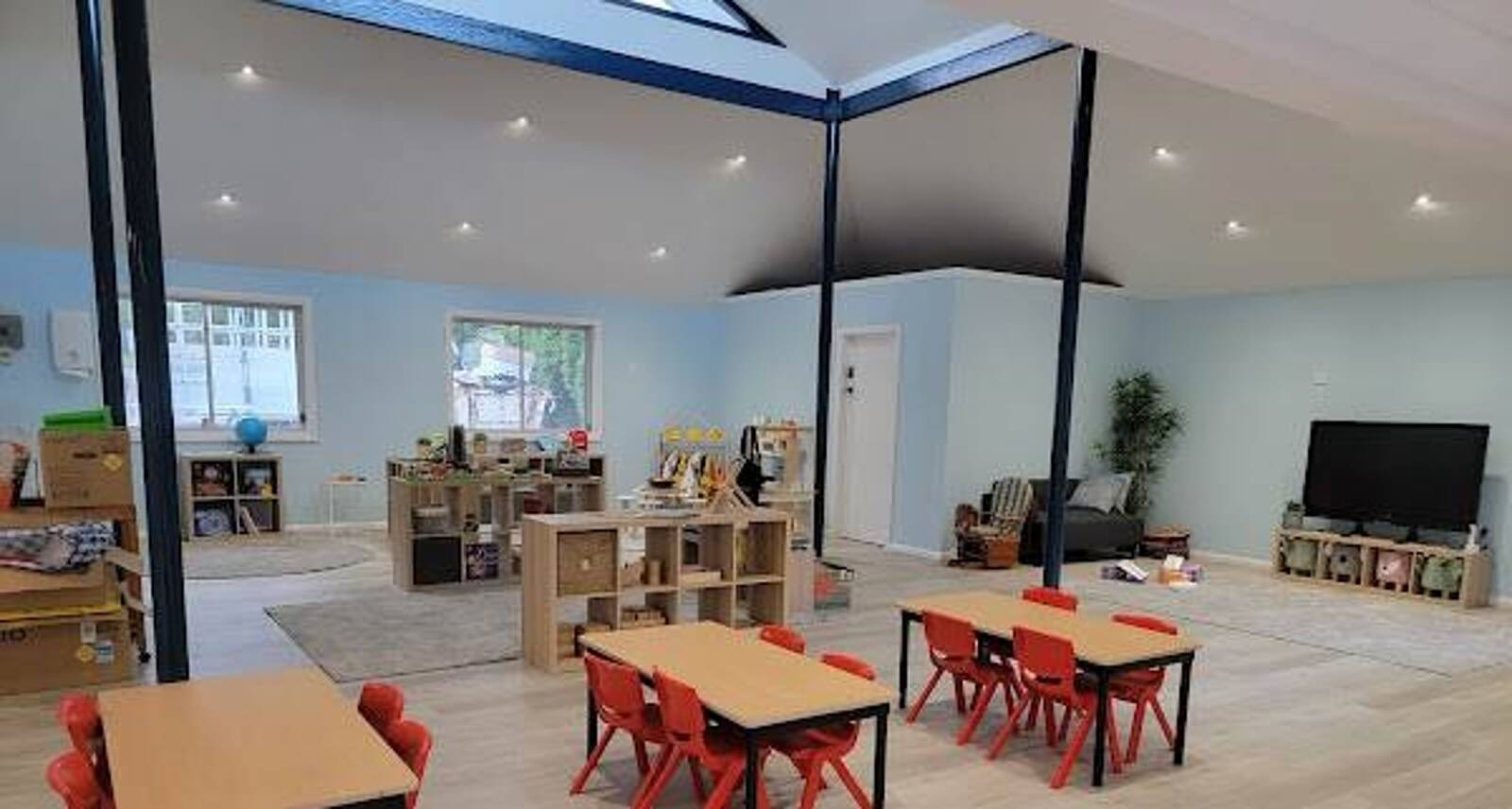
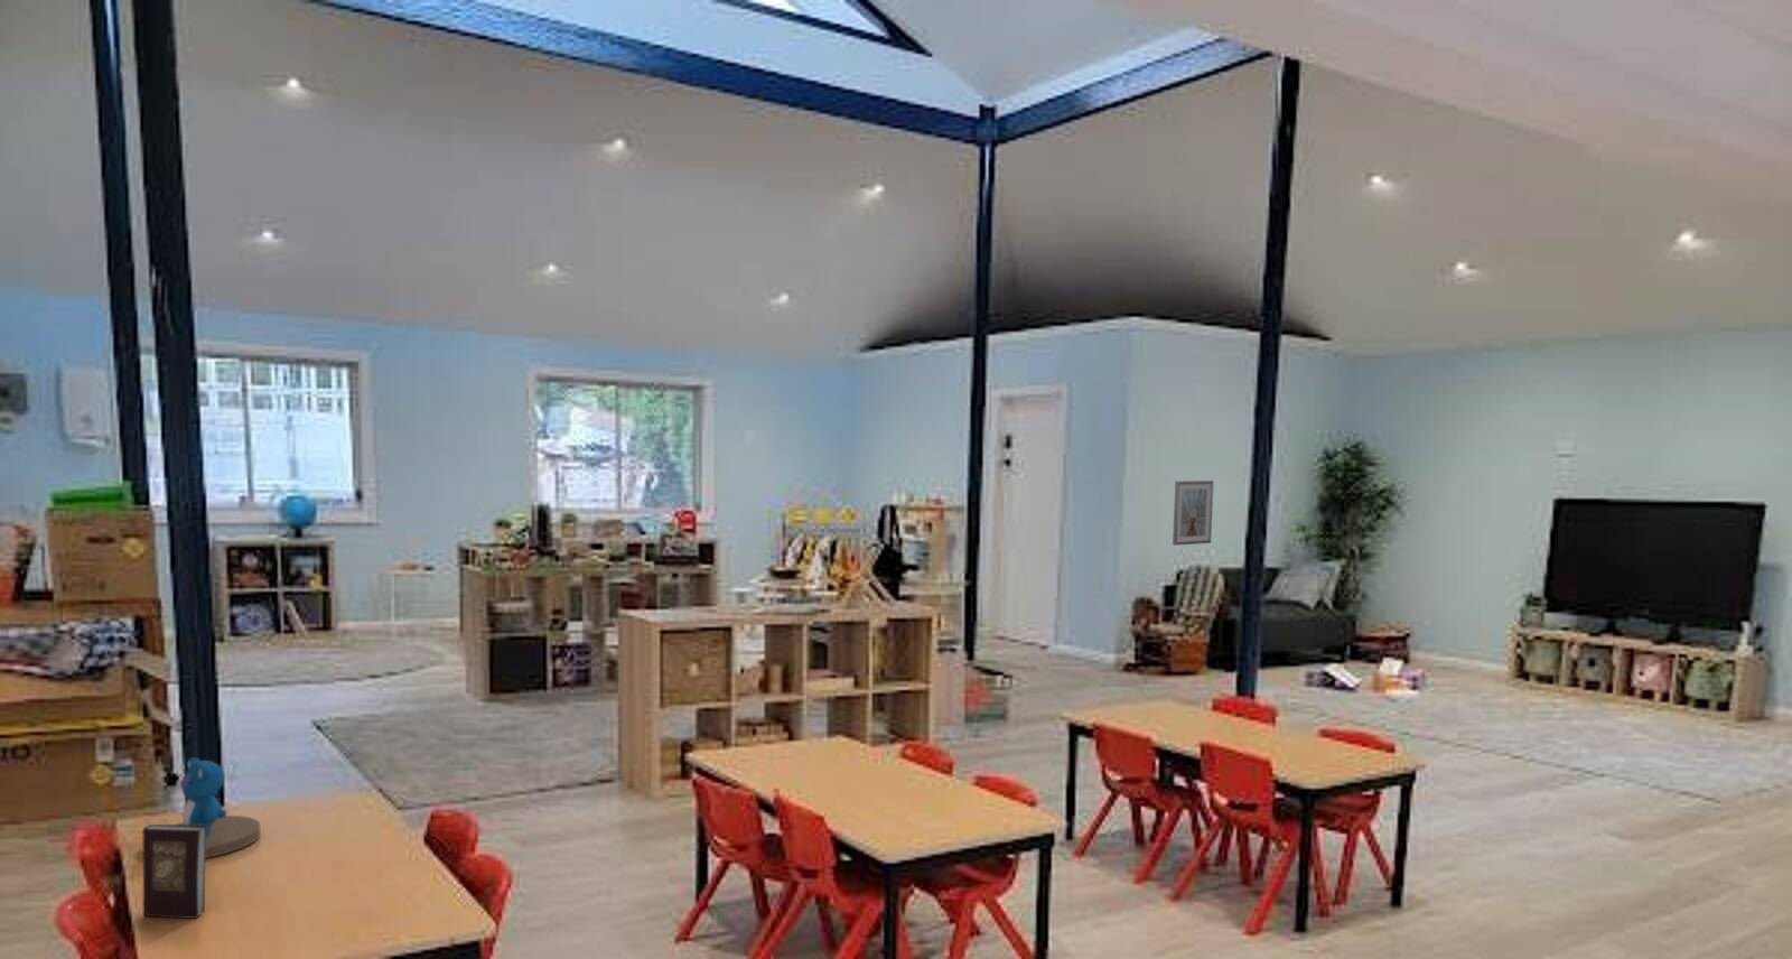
+ picture frame [1171,480,1215,546]
+ book [141,824,206,920]
+ teddy bear [175,756,262,859]
